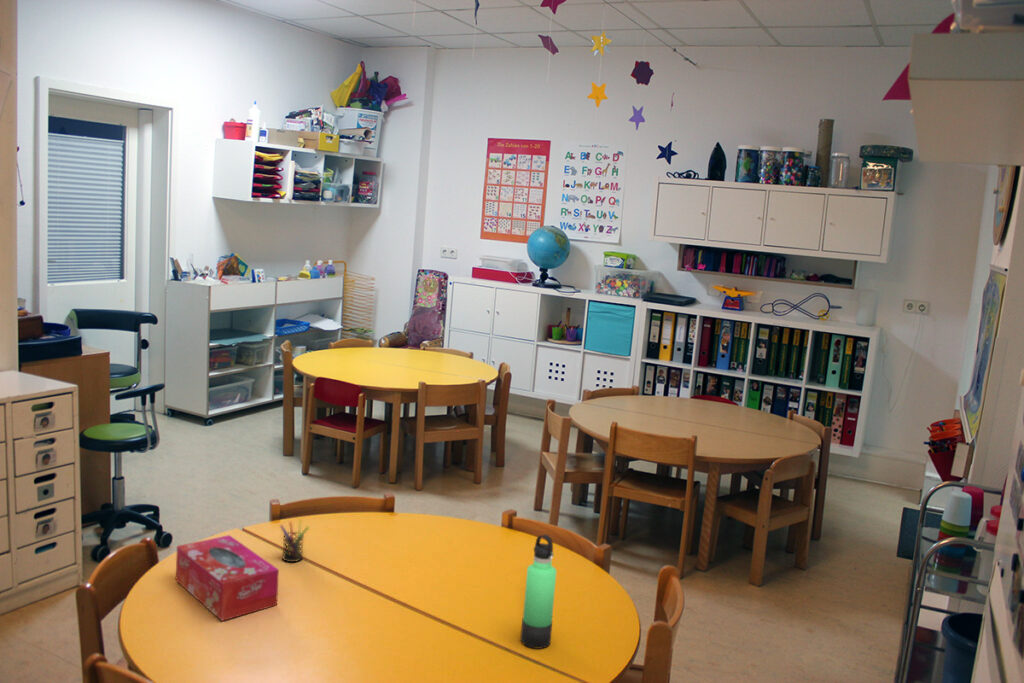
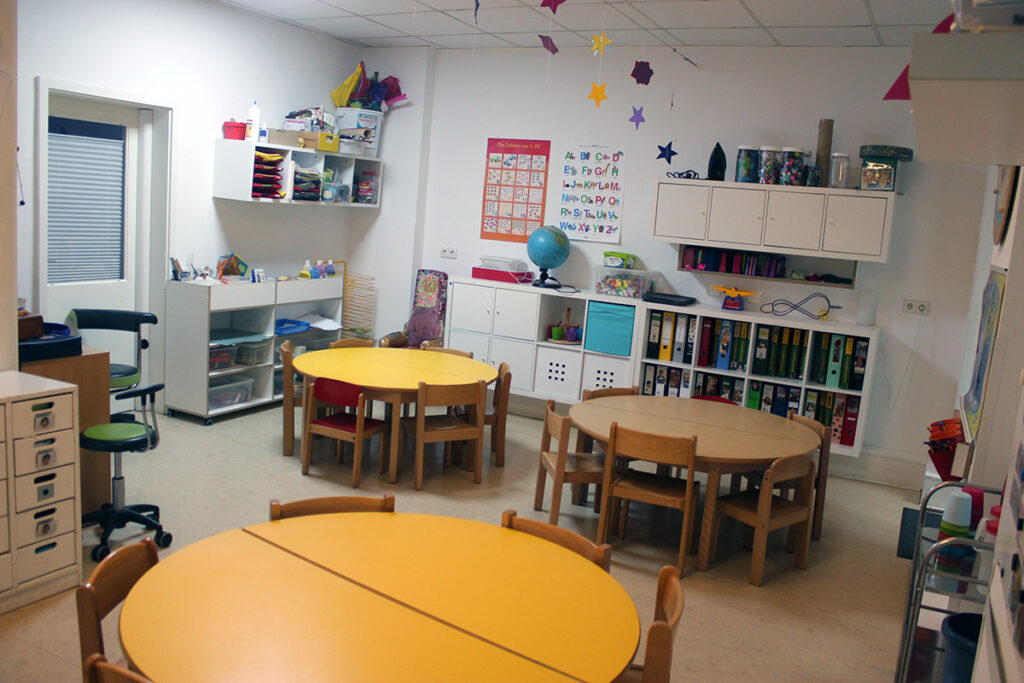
- thermos bottle [520,534,558,650]
- tissue box [175,534,280,622]
- pen holder [279,518,310,563]
